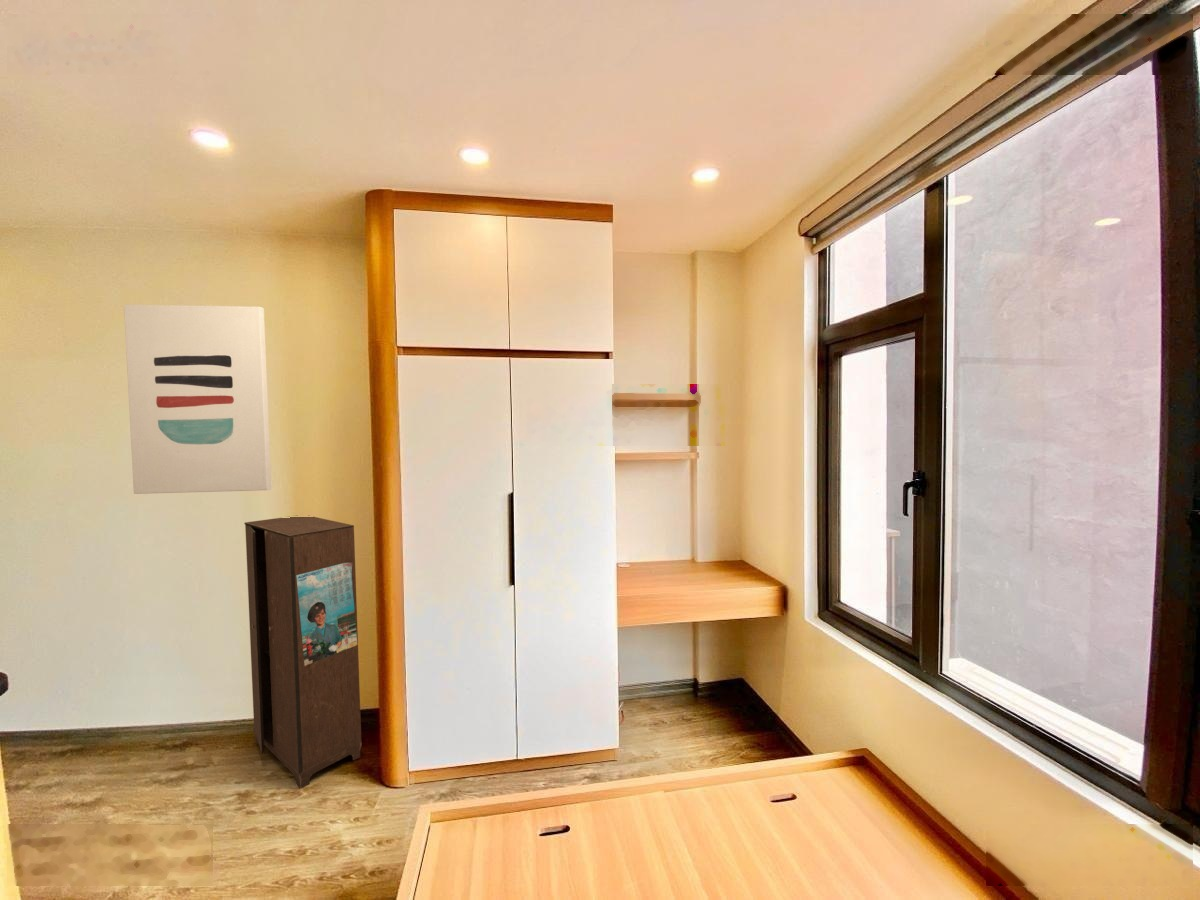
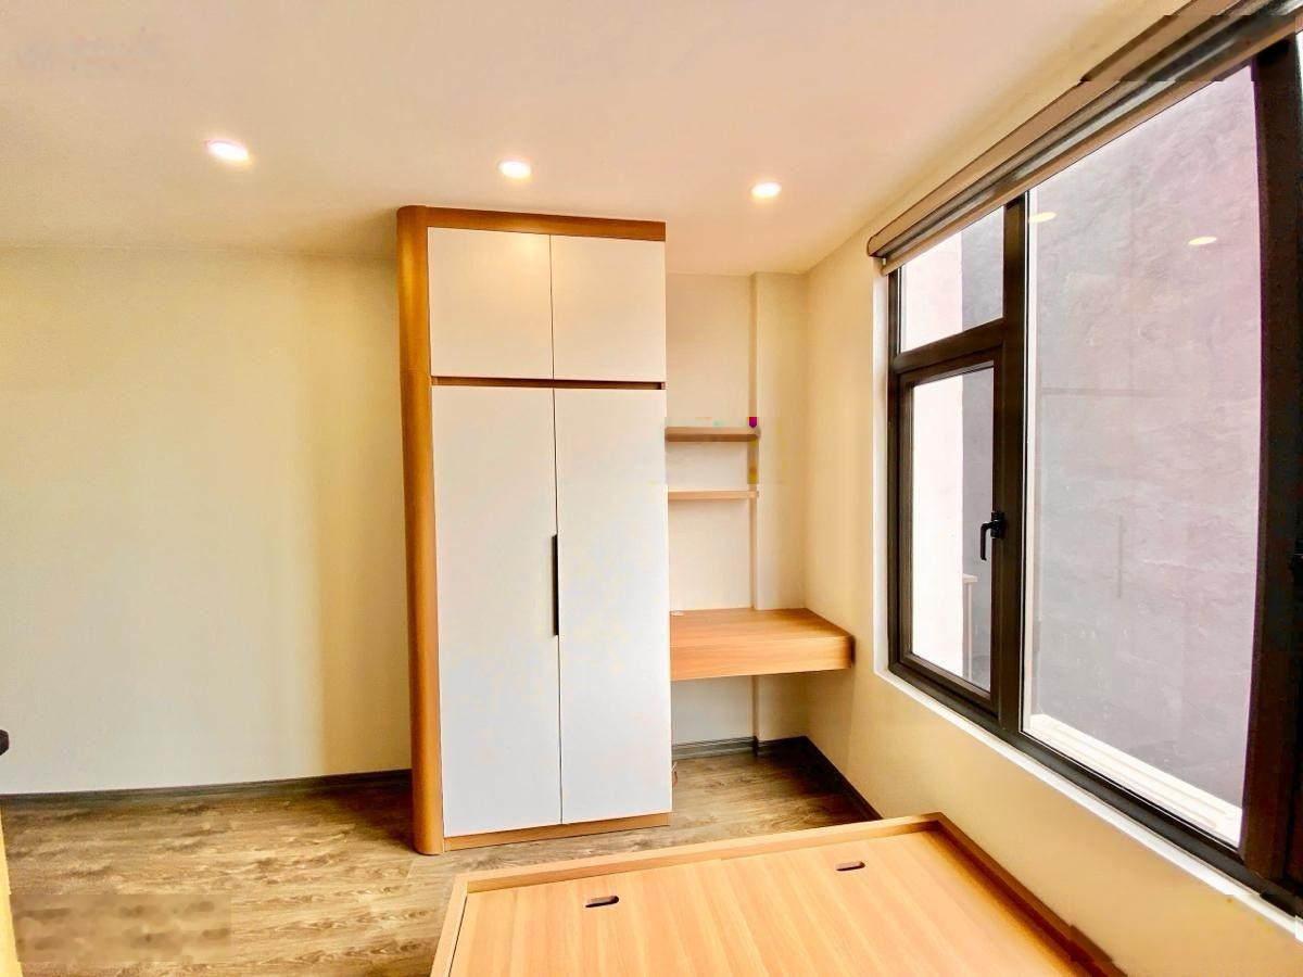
- wall art [123,304,272,495]
- cabinet [244,516,363,790]
